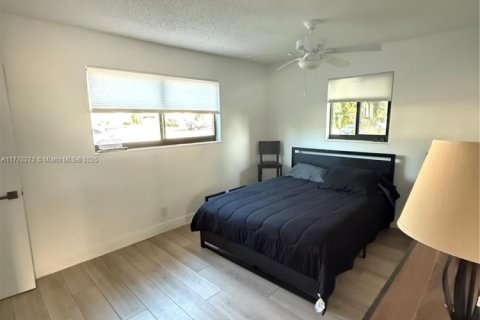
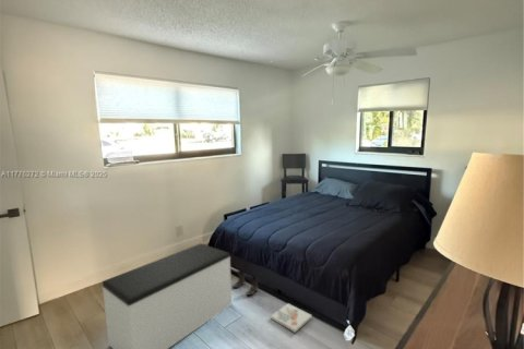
+ boots [233,269,259,297]
+ bench [102,242,233,349]
+ book [270,302,313,334]
